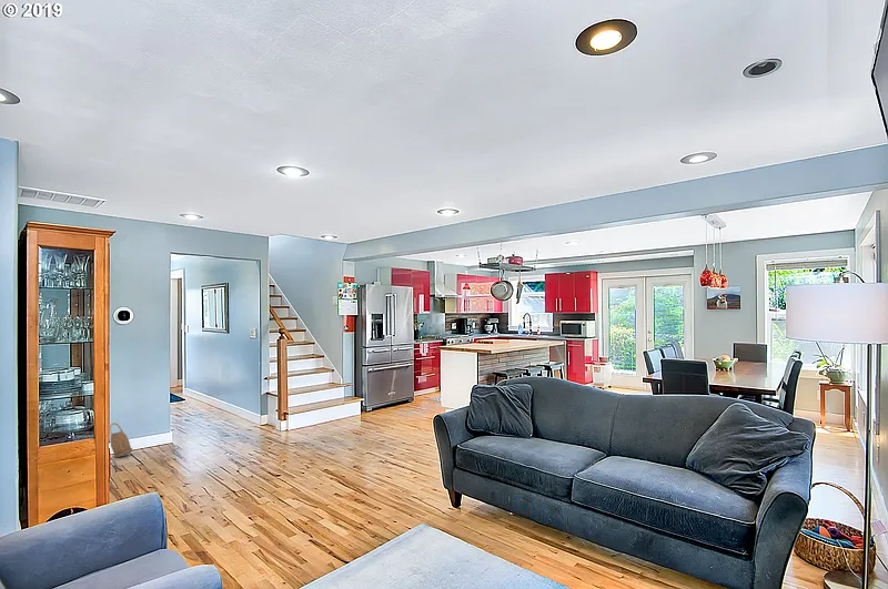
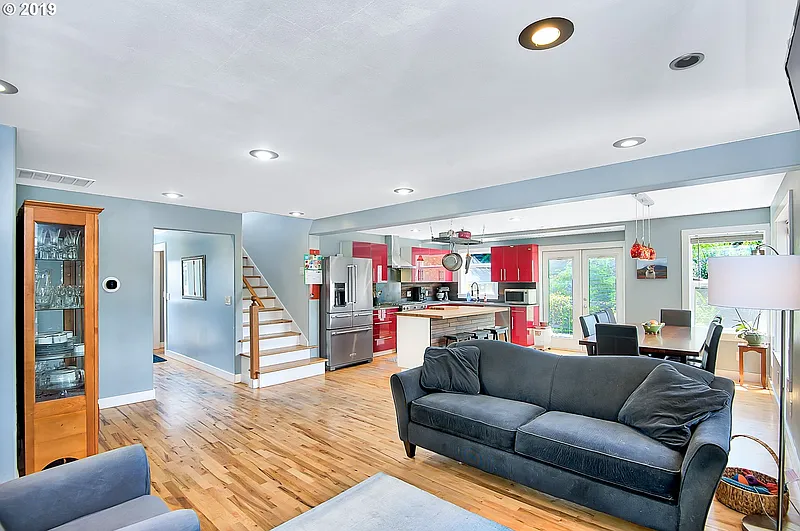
- basket [109,422,133,458]
